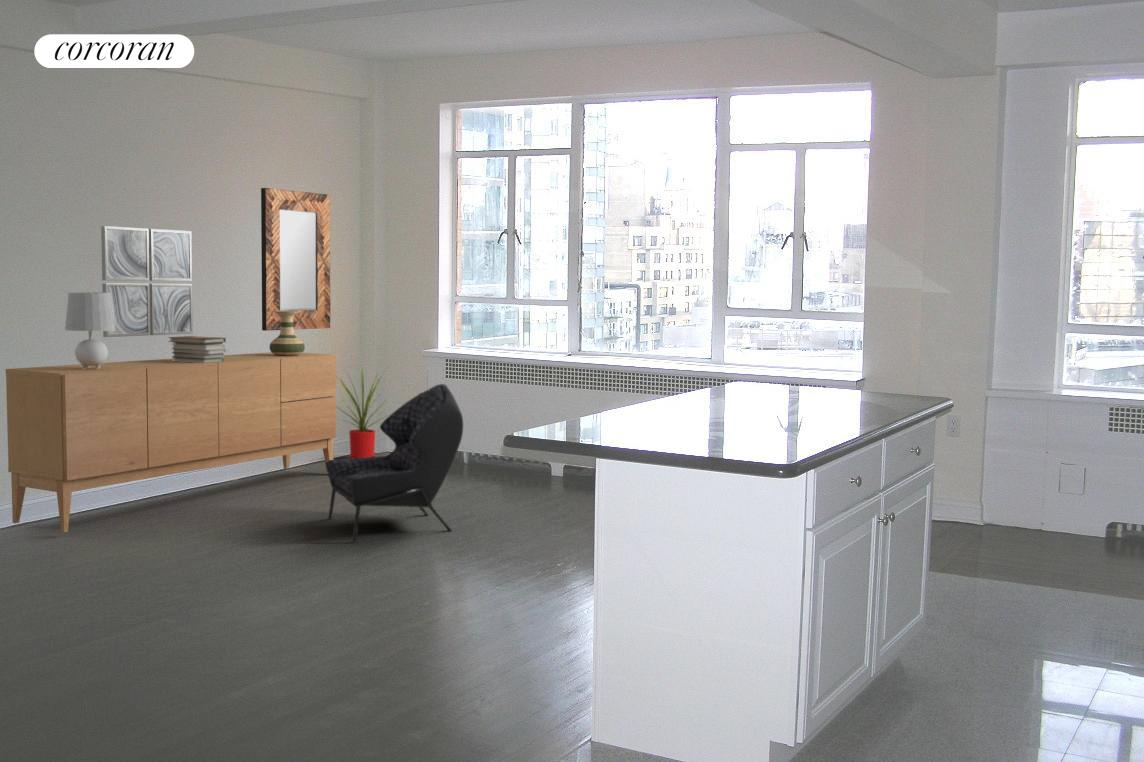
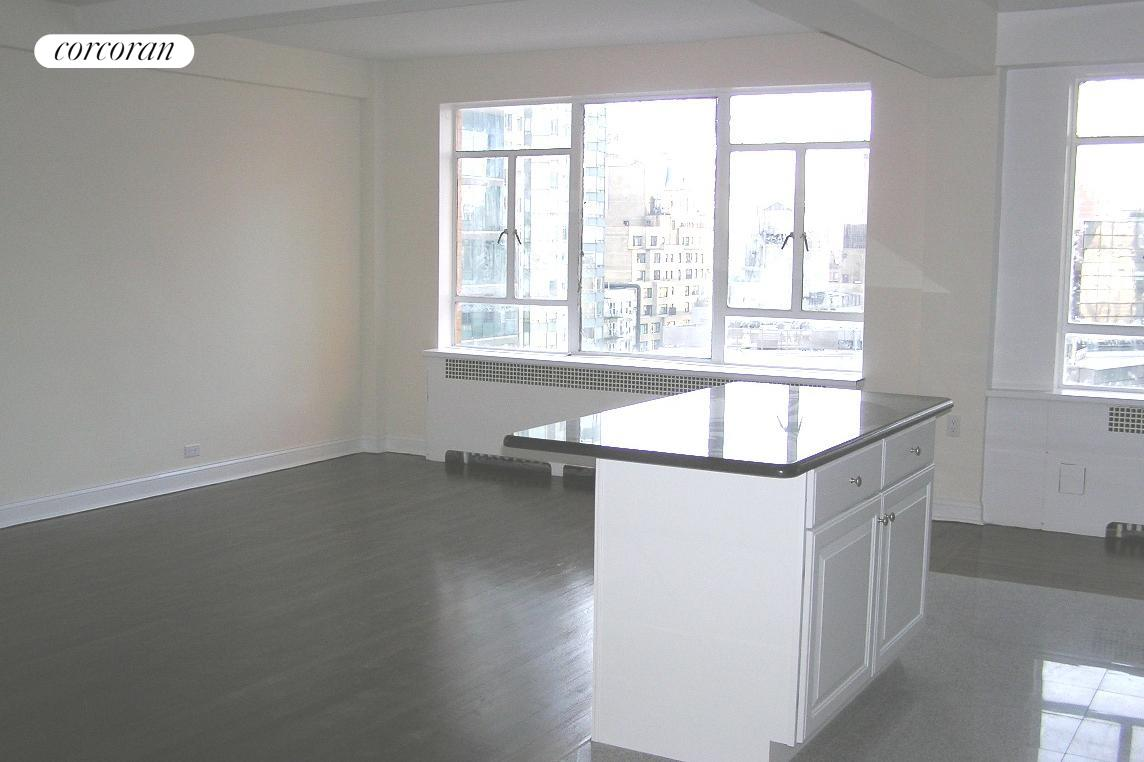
- armchair [325,383,464,543]
- house plant [336,363,399,458]
- wall art [100,225,194,338]
- sideboard [5,351,337,533]
- home mirror [260,187,331,332]
- table lamp [64,291,115,369]
- book stack [167,335,227,363]
- vase [269,311,306,356]
